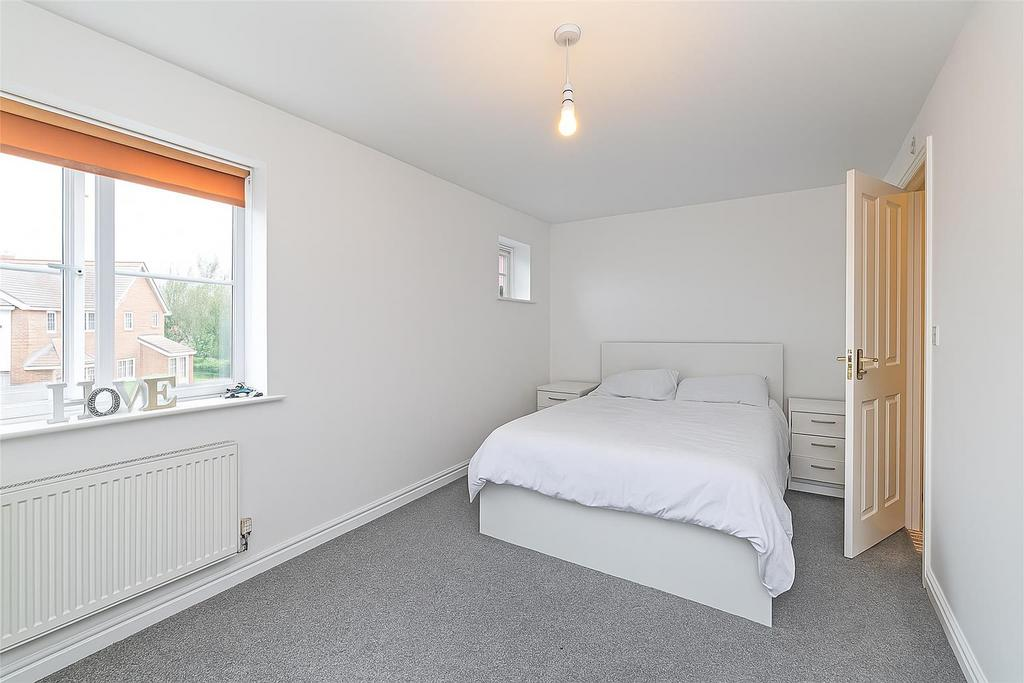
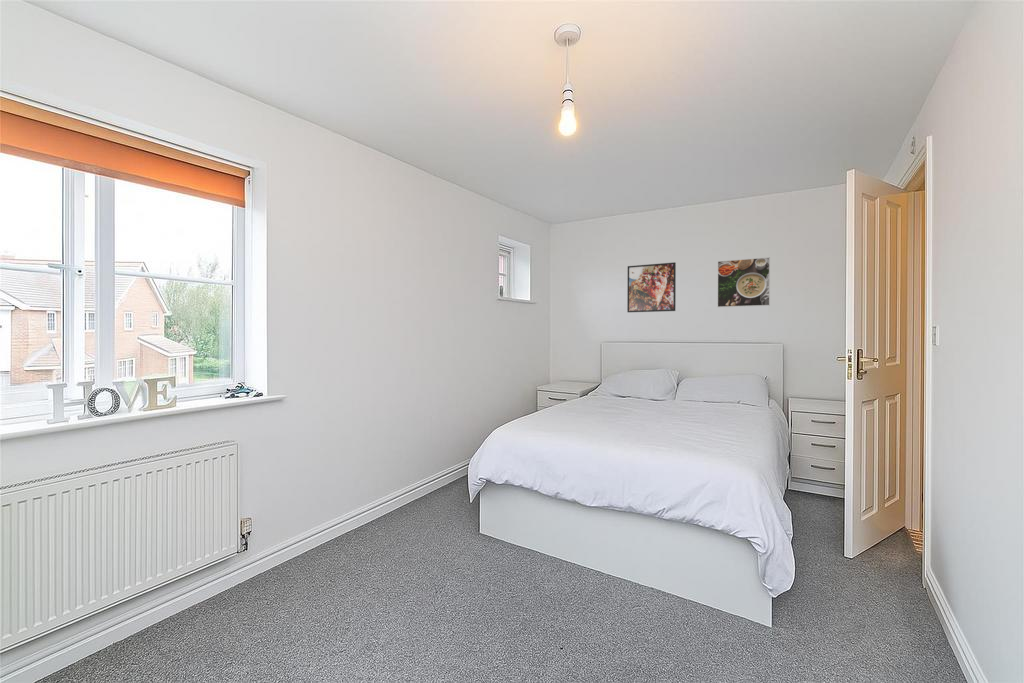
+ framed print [716,256,771,308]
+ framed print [626,261,677,313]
